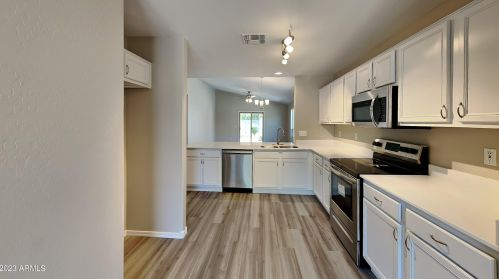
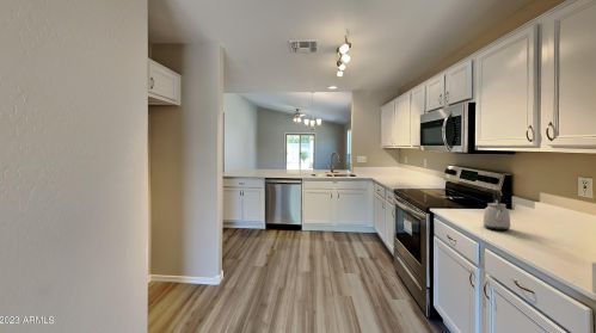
+ kettle [481,189,511,232]
